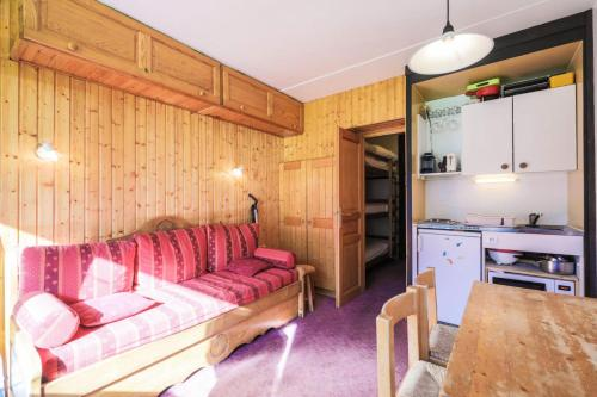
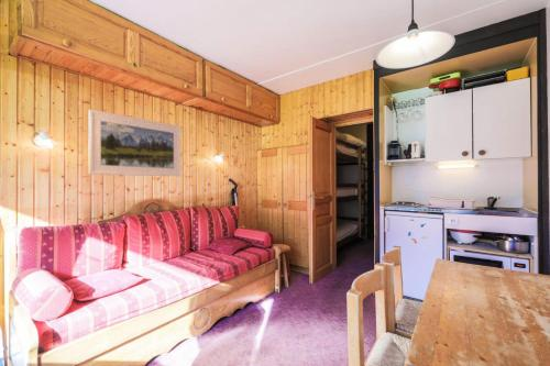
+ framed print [87,108,183,177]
